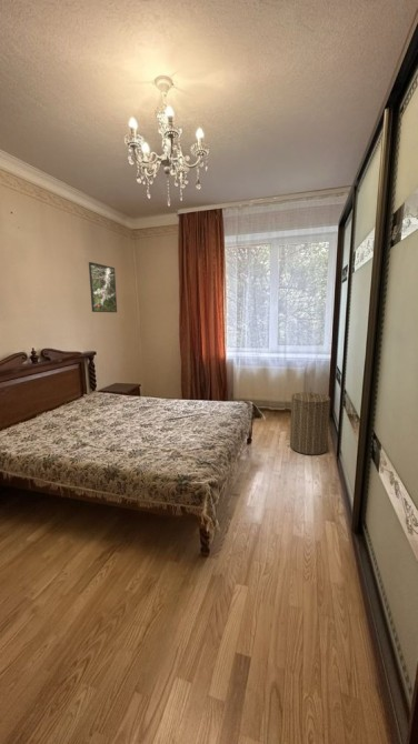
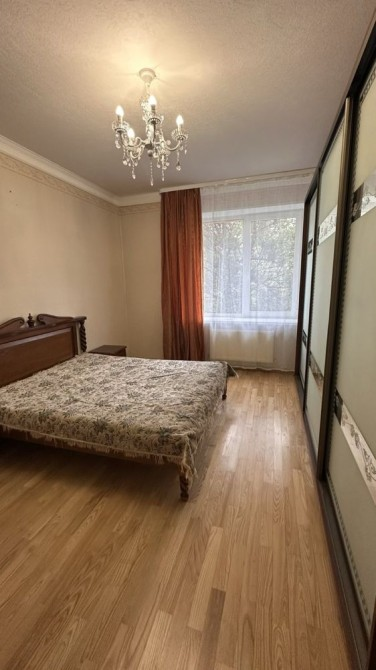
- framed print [88,261,118,313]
- laundry hamper [289,388,331,455]
